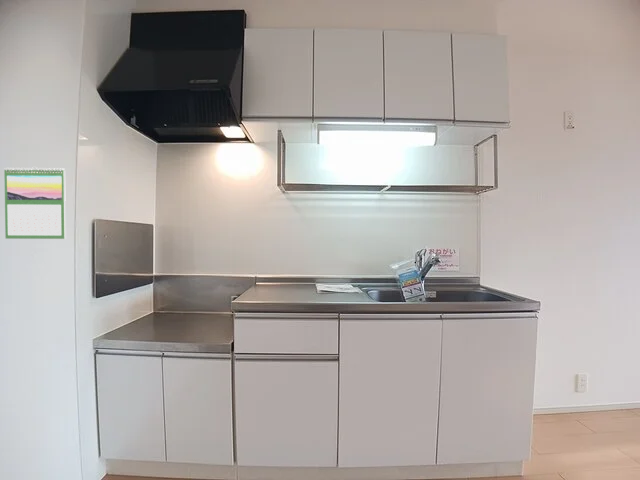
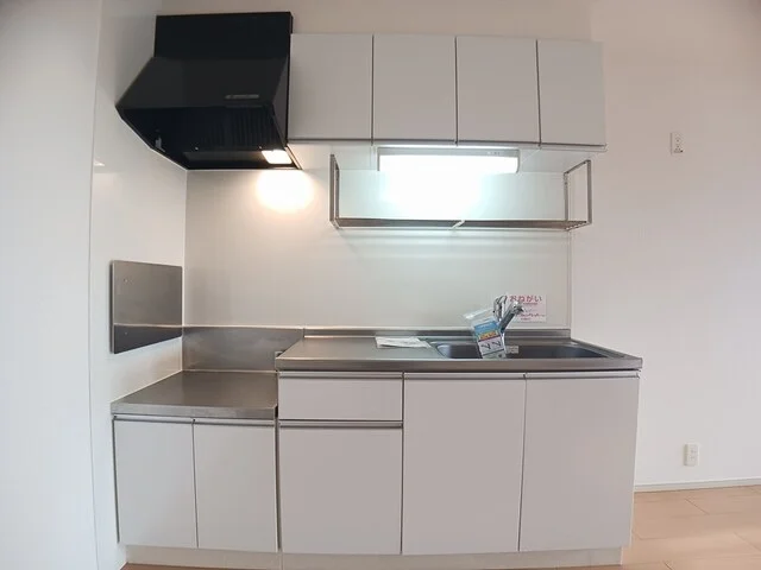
- calendar [3,166,67,240]
